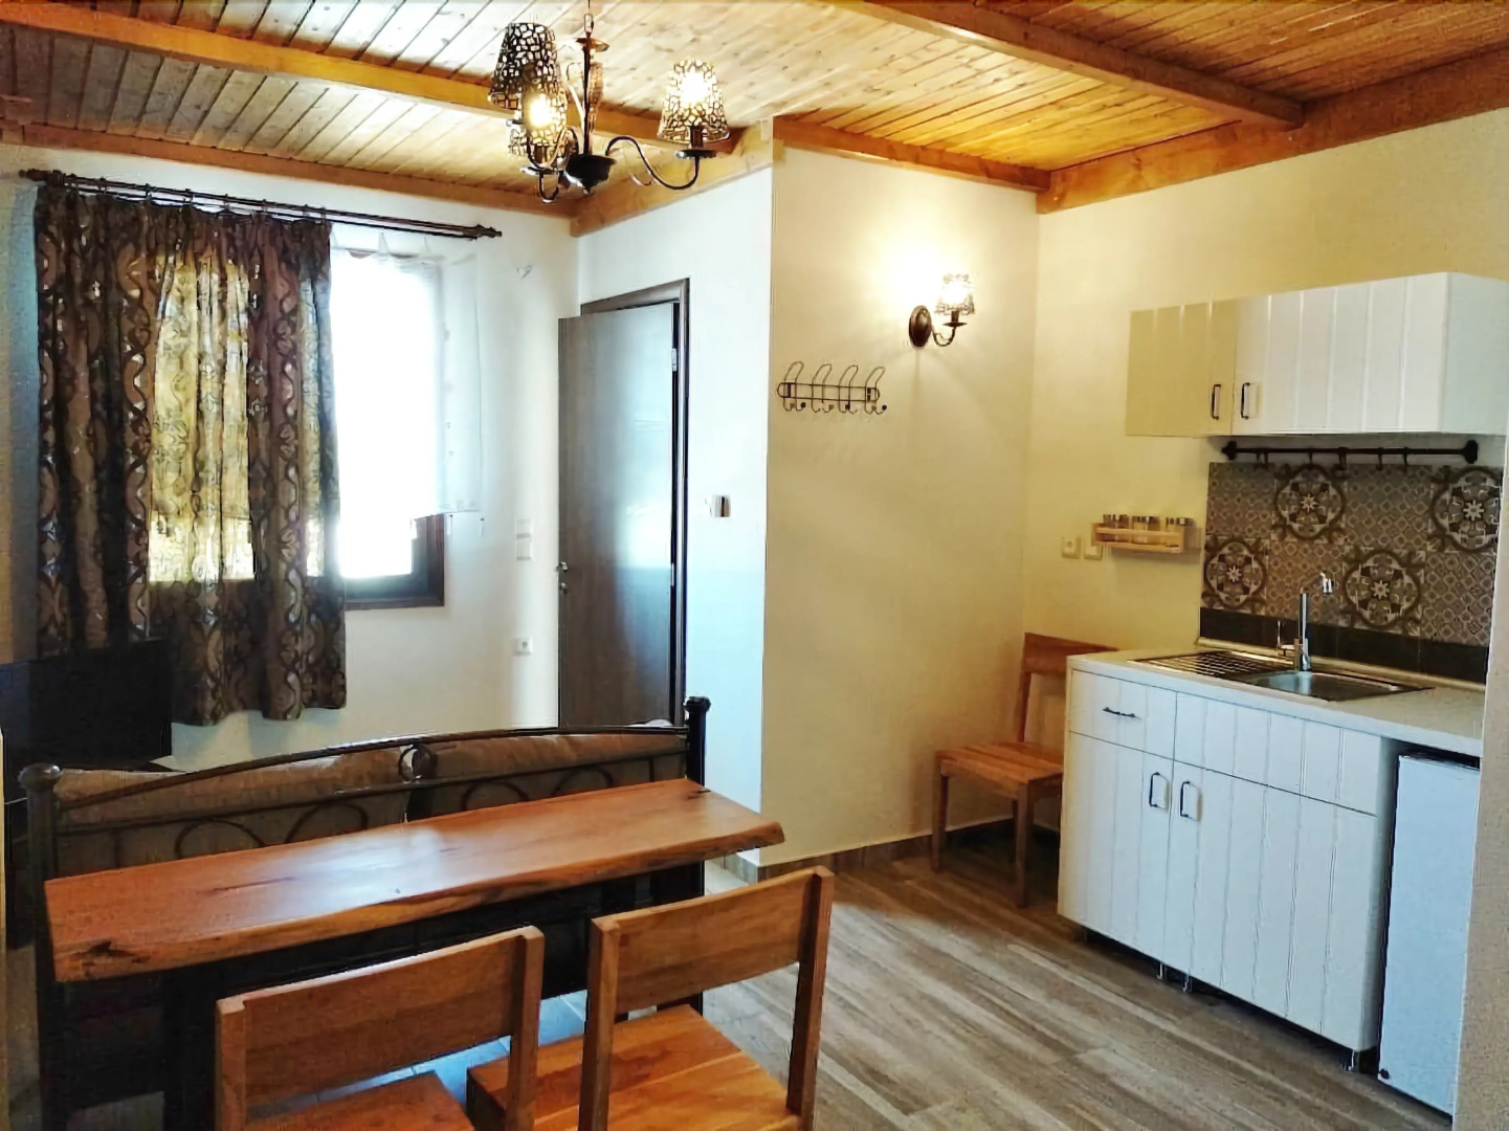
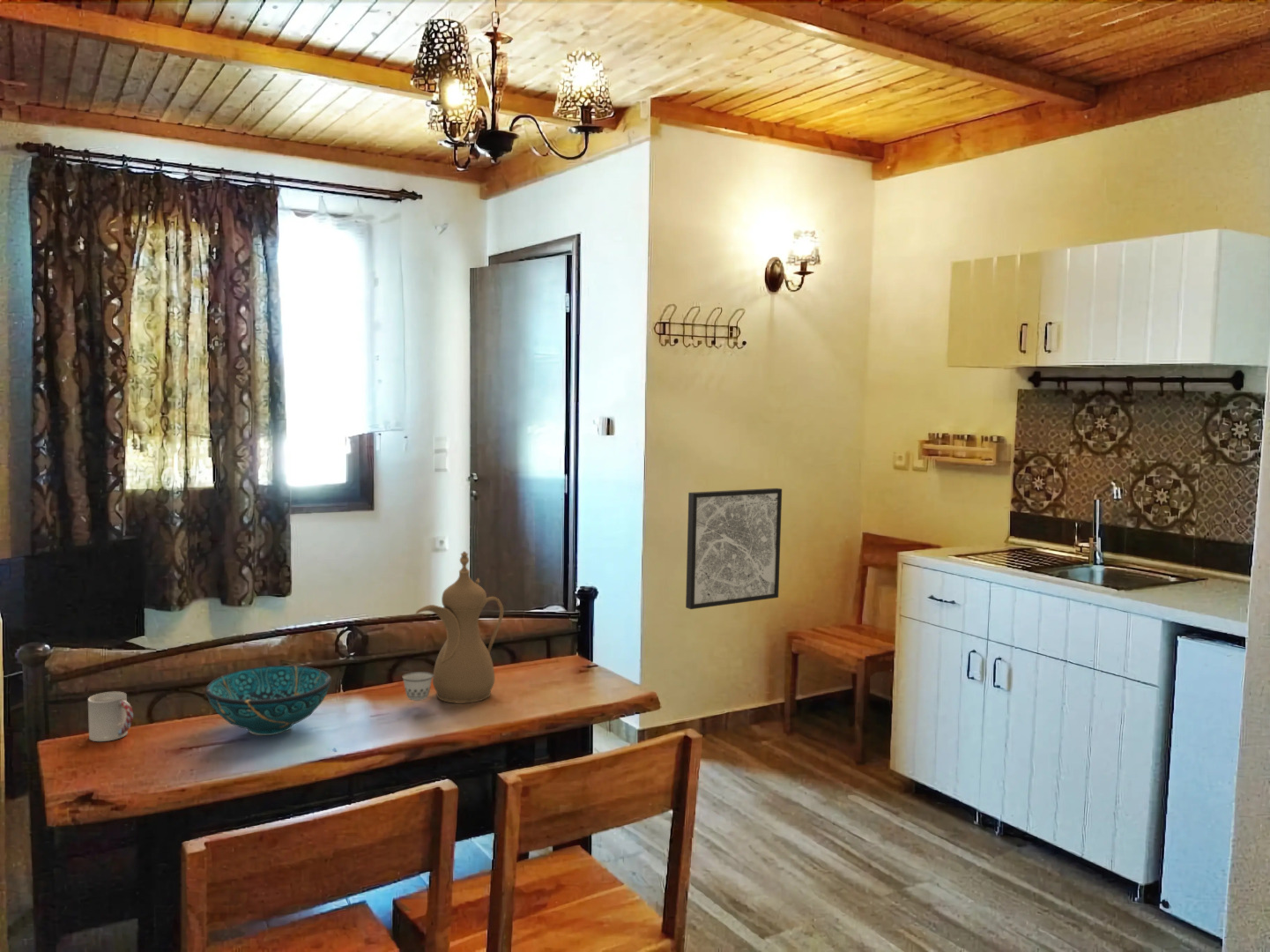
+ cup [87,691,134,742]
+ teapot [401,551,504,704]
+ decorative bowl [204,665,332,736]
+ wall art [685,487,783,610]
